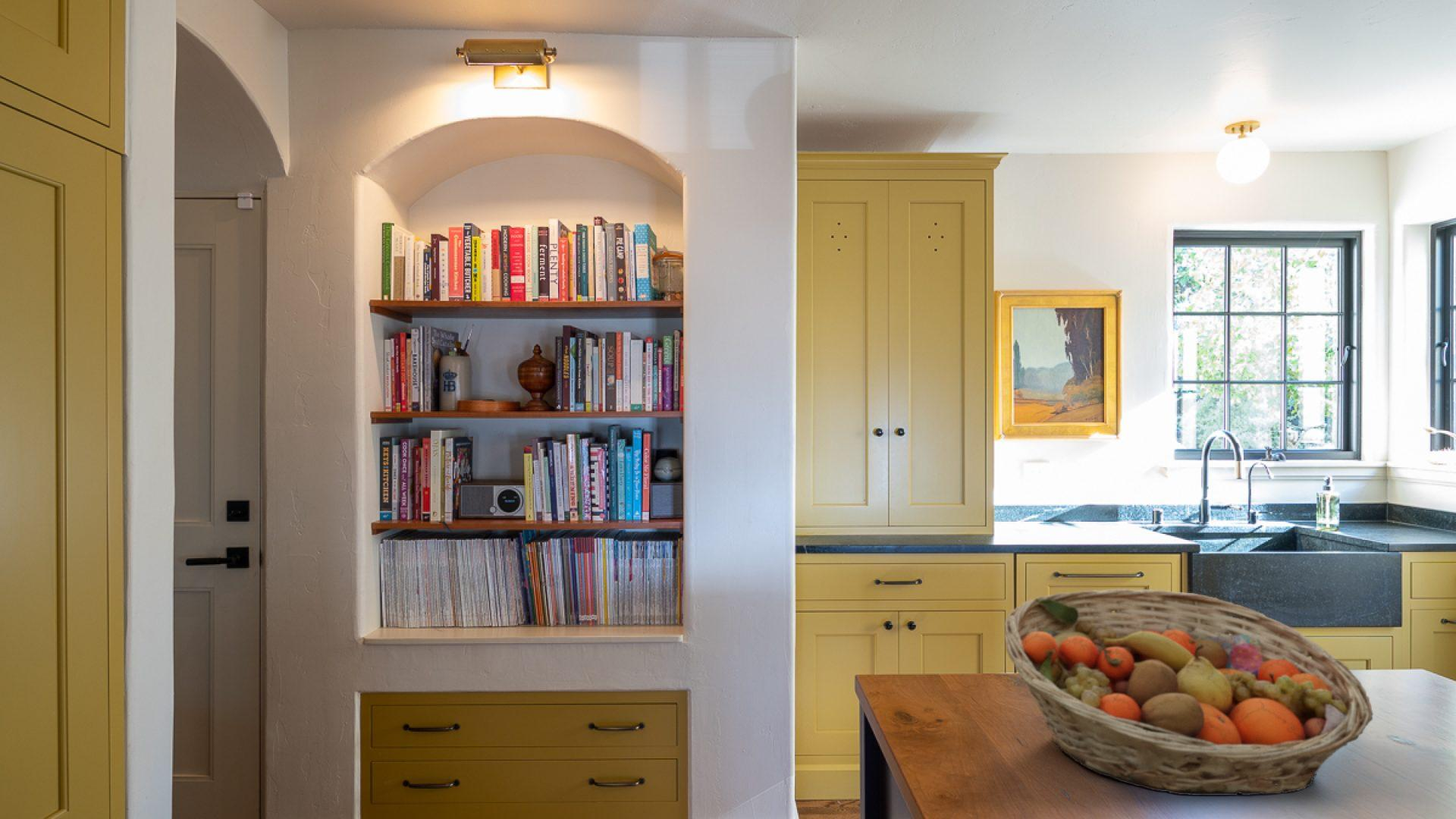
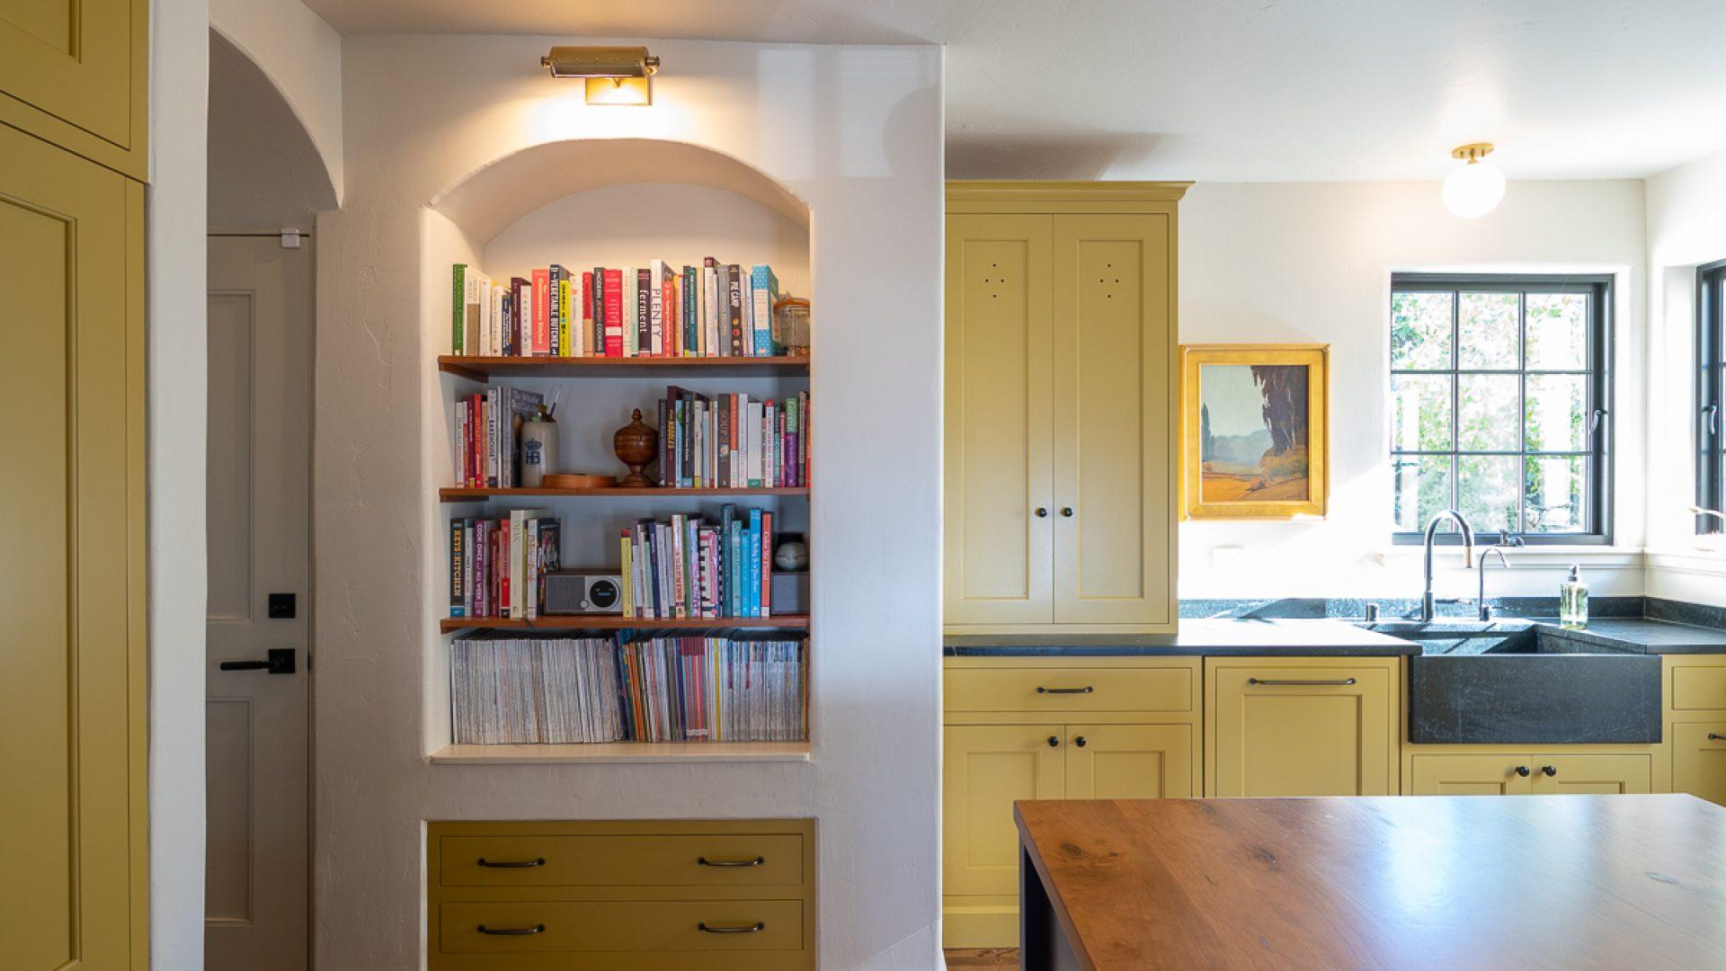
- fruit basket [1004,588,1374,796]
